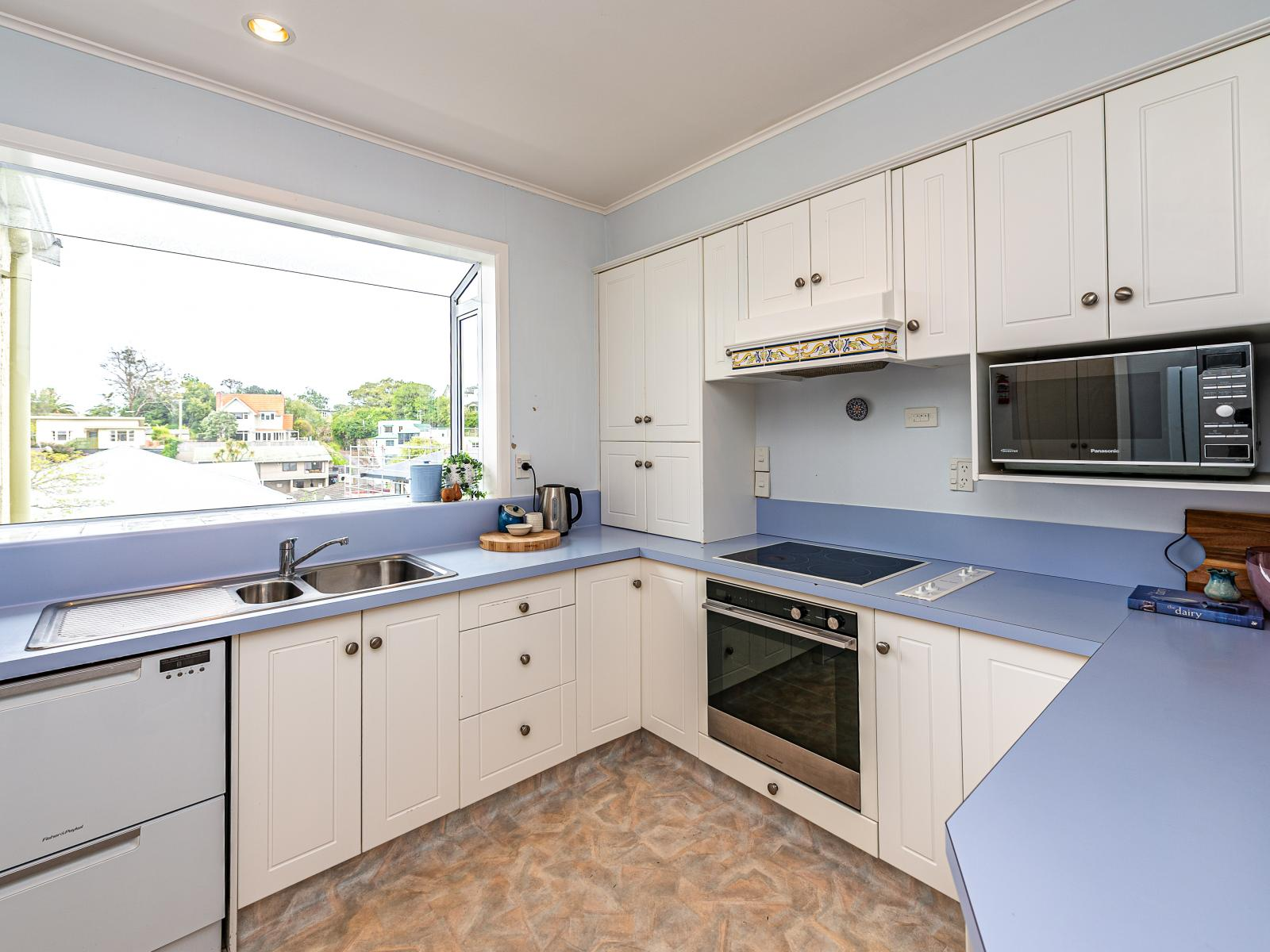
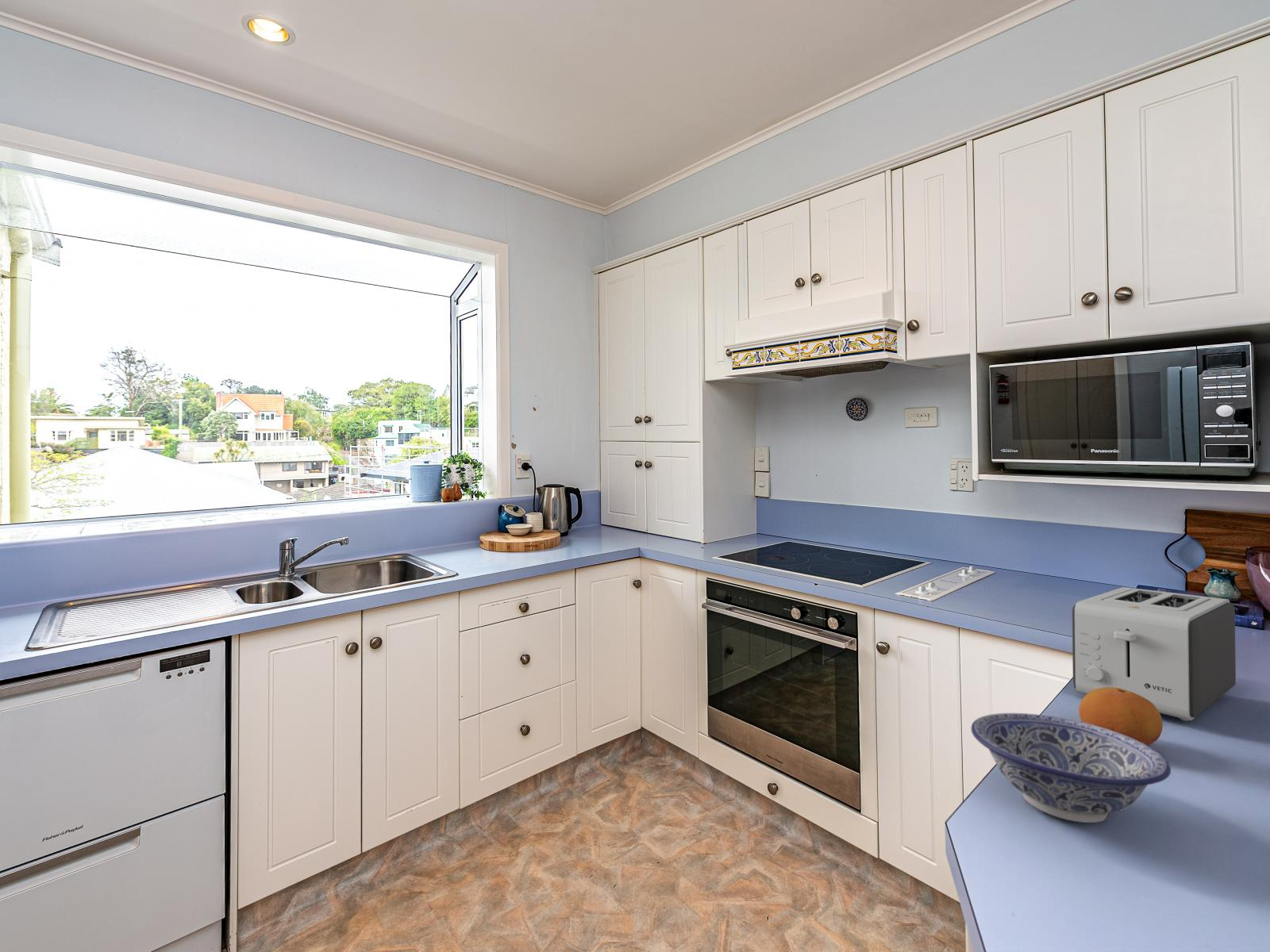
+ toaster [1072,586,1237,722]
+ fruit [1078,687,1164,746]
+ bowl [970,712,1172,823]
